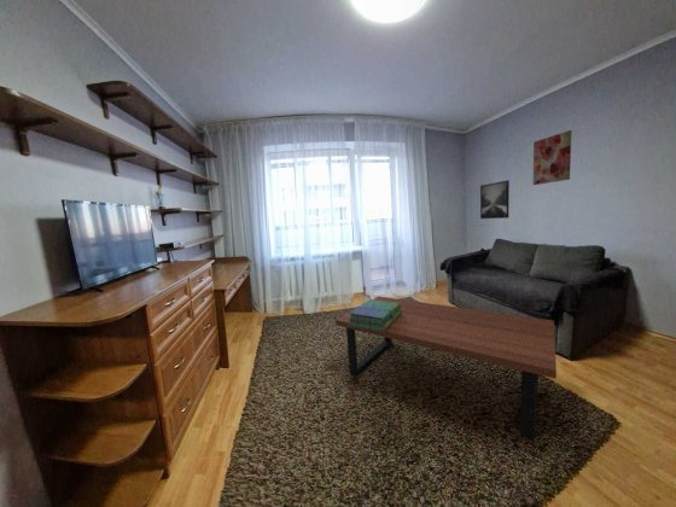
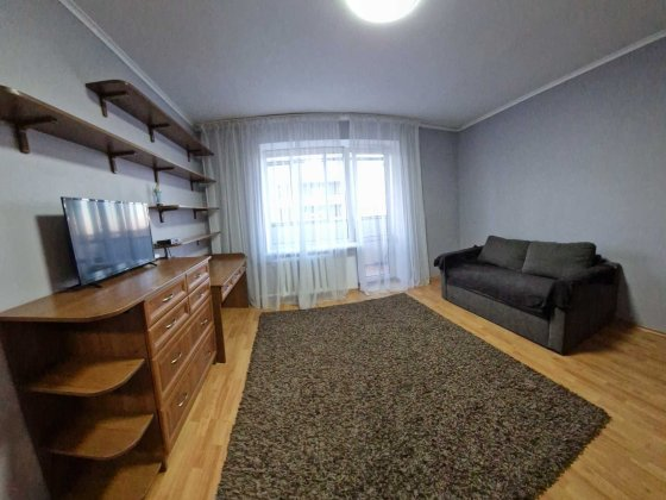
- stack of books [348,298,402,332]
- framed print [479,179,511,220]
- wall art [532,129,572,186]
- coffee table [334,296,558,443]
